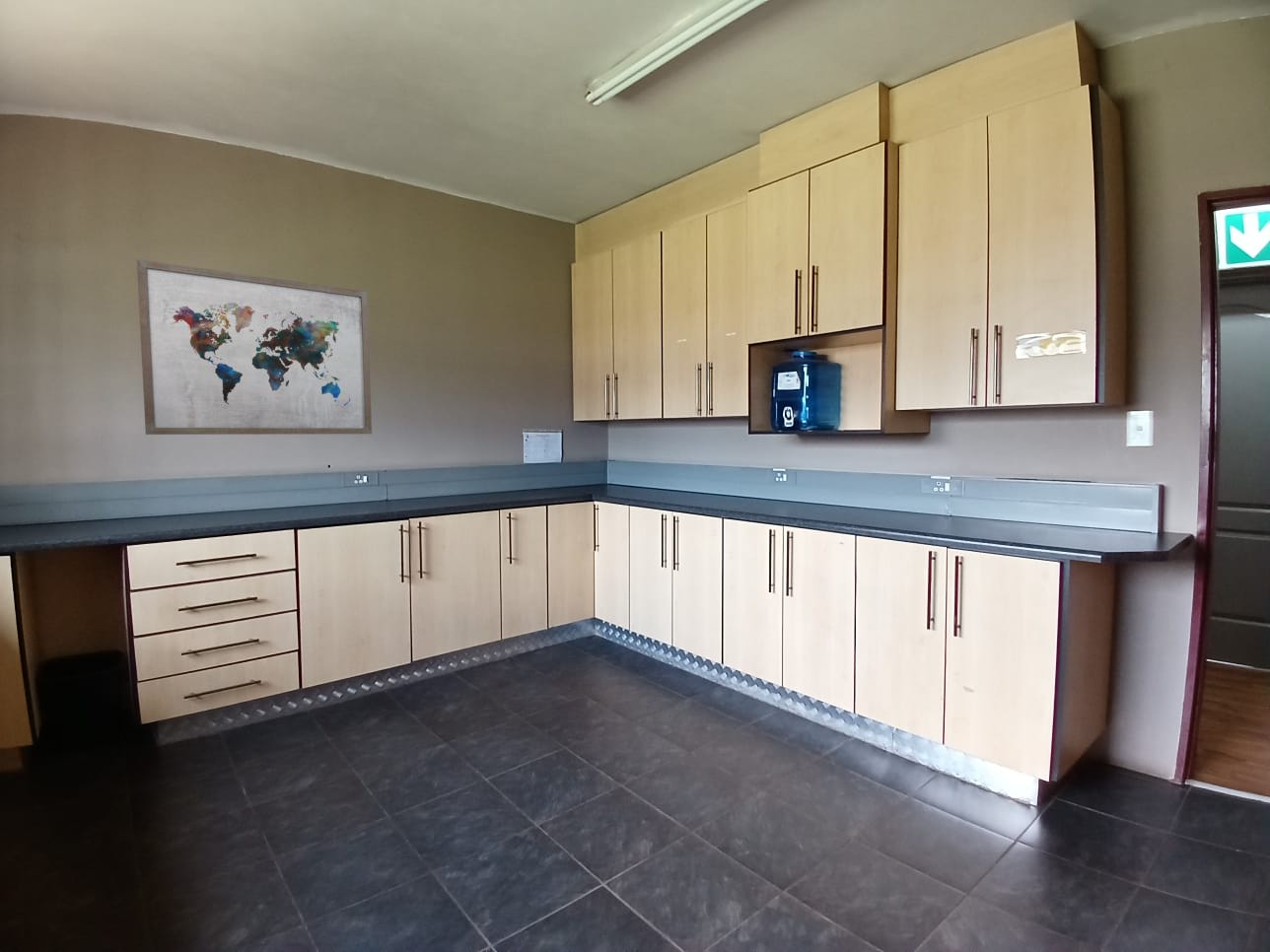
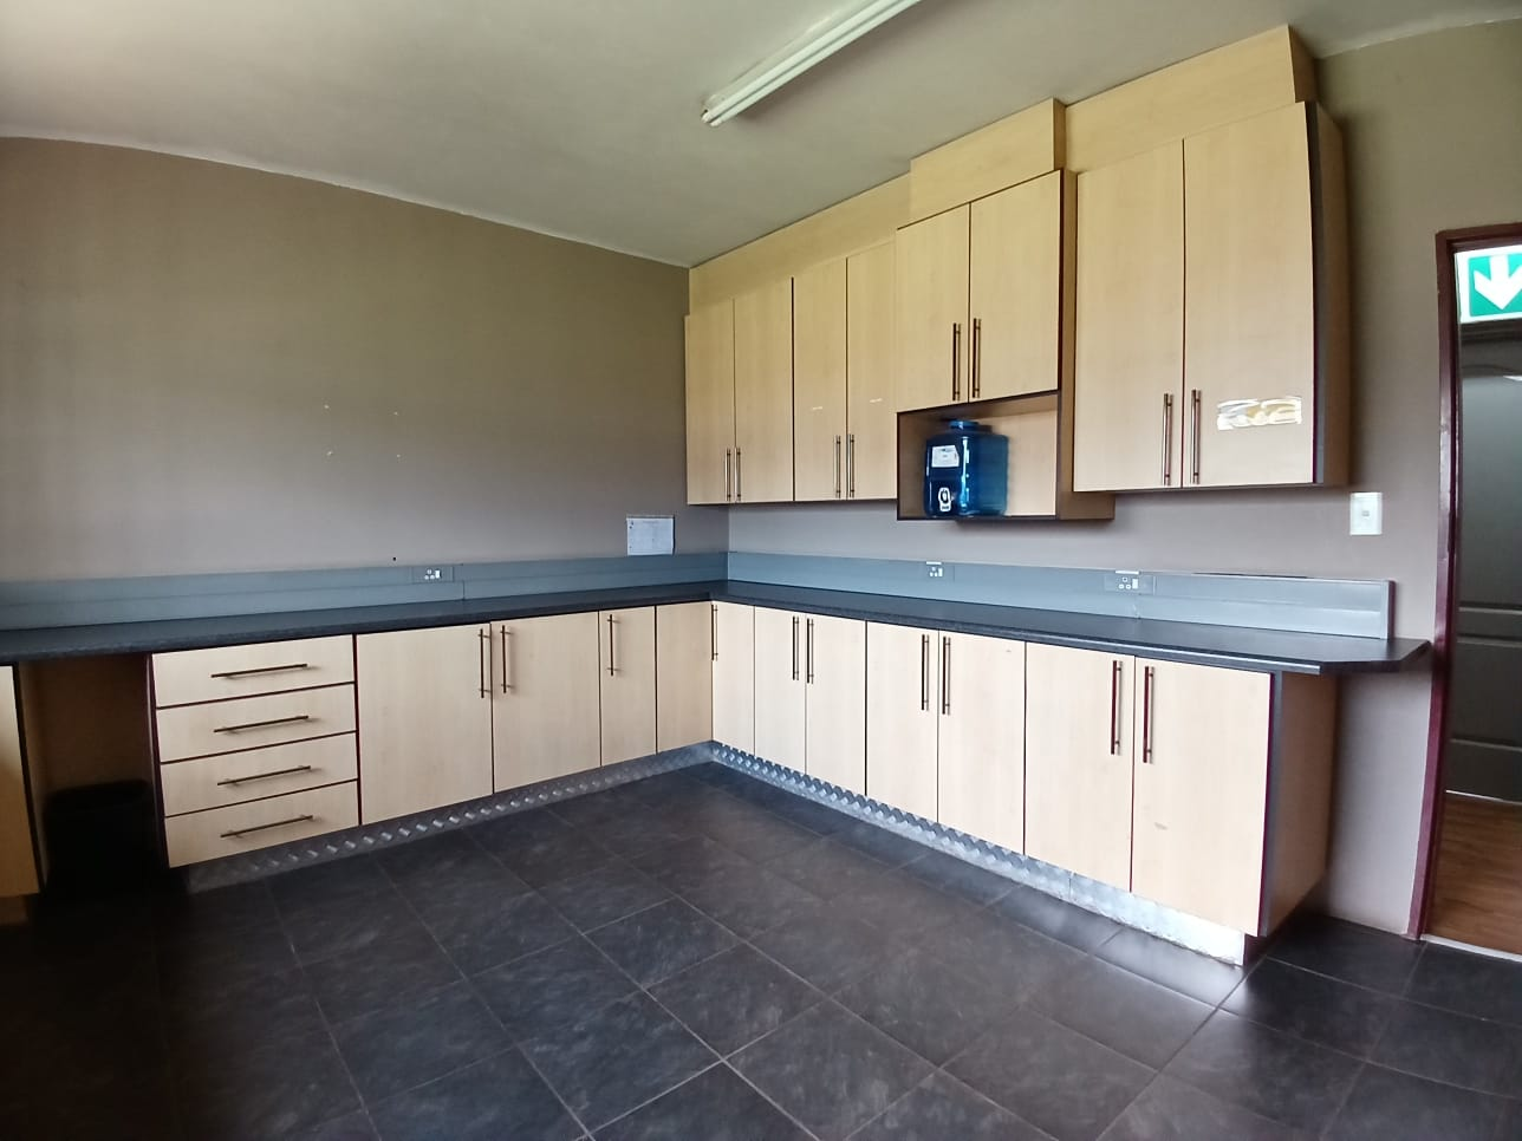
- wall art [136,258,373,436]
